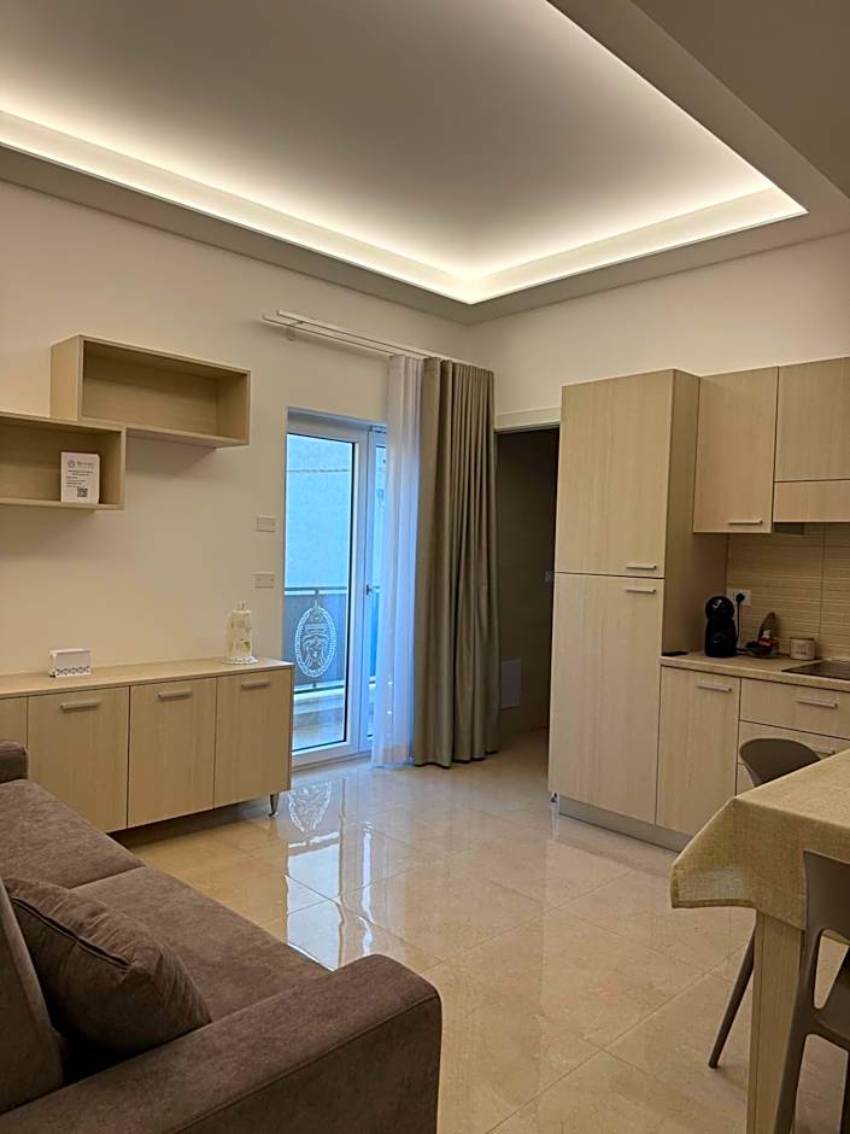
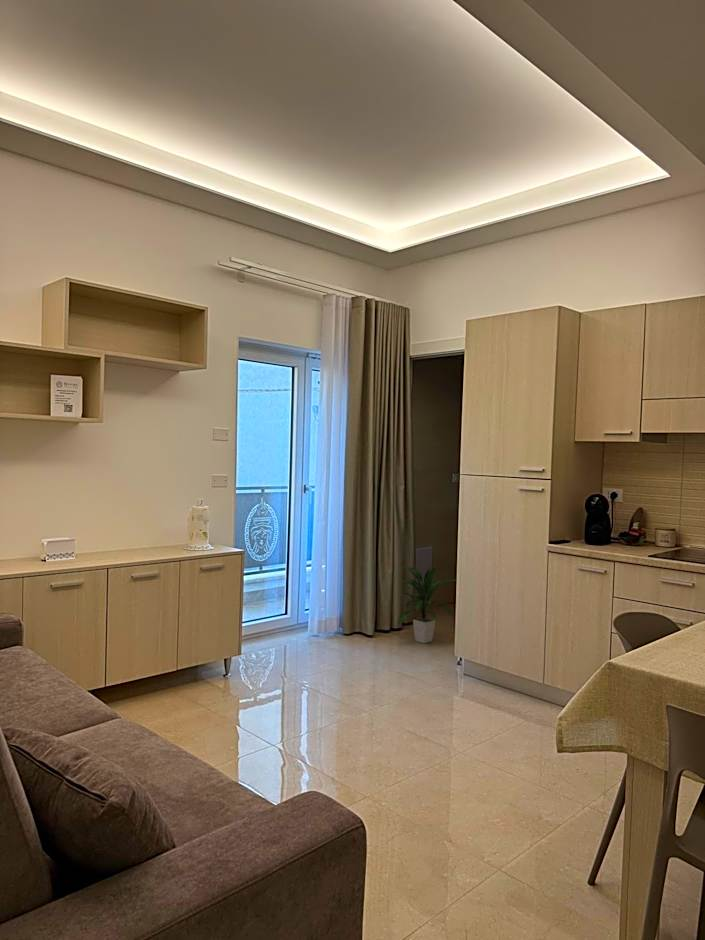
+ indoor plant [396,565,456,644]
